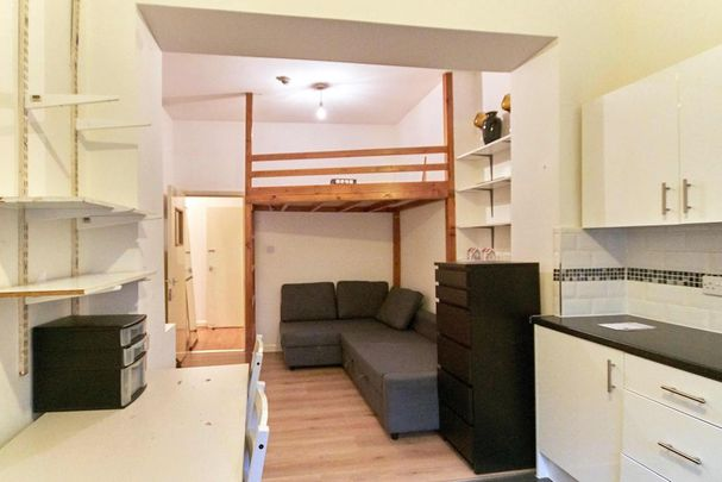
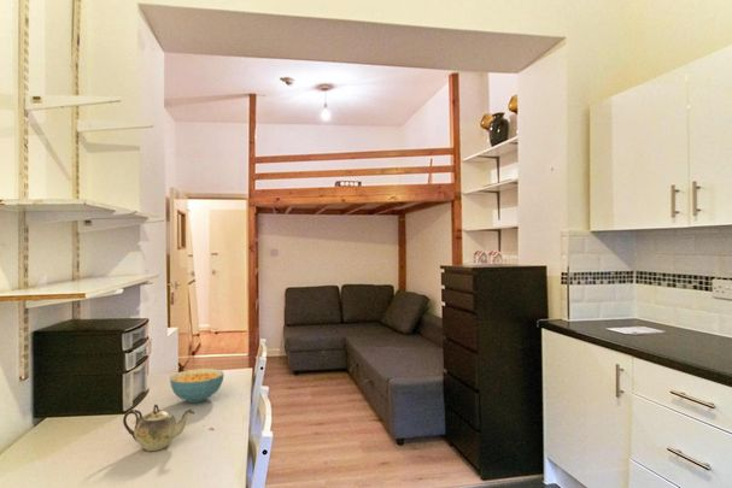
+ cereal bowl [169,368,226,404]
+ teapot [122,404,197,452]
